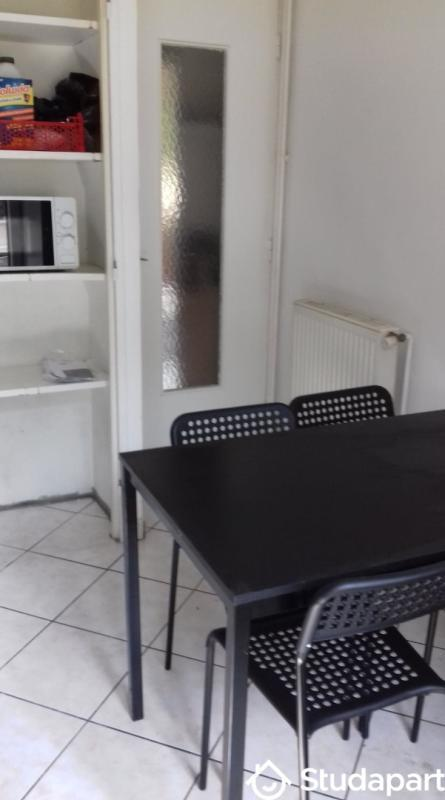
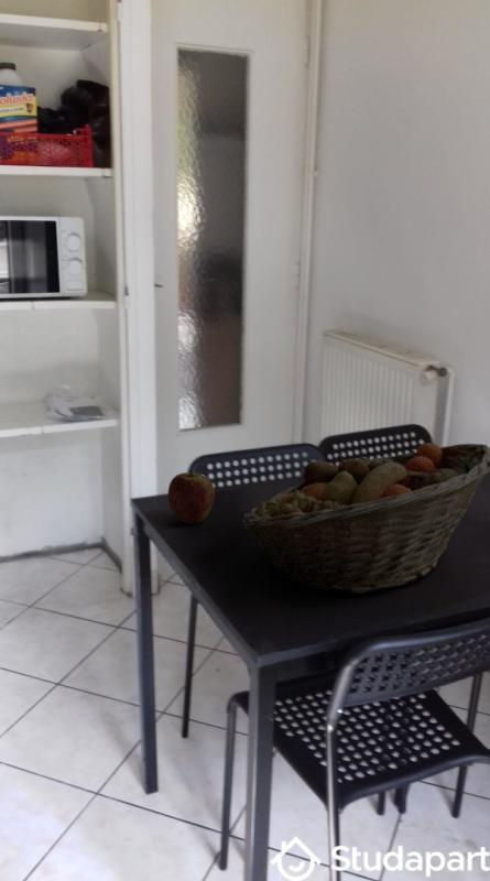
+ apple [167,470,216,524]
+ fruit basket [241,442,490,595]
